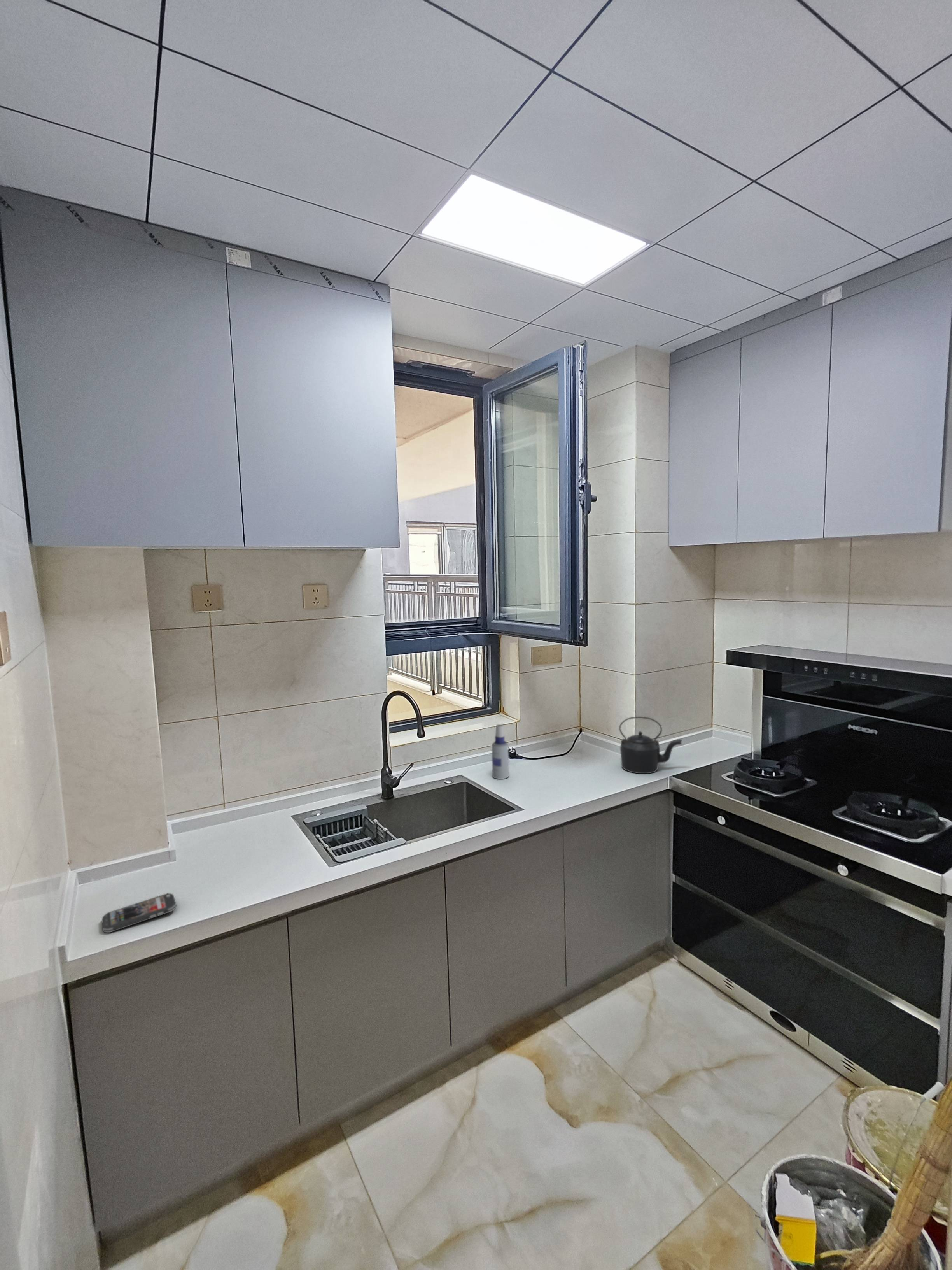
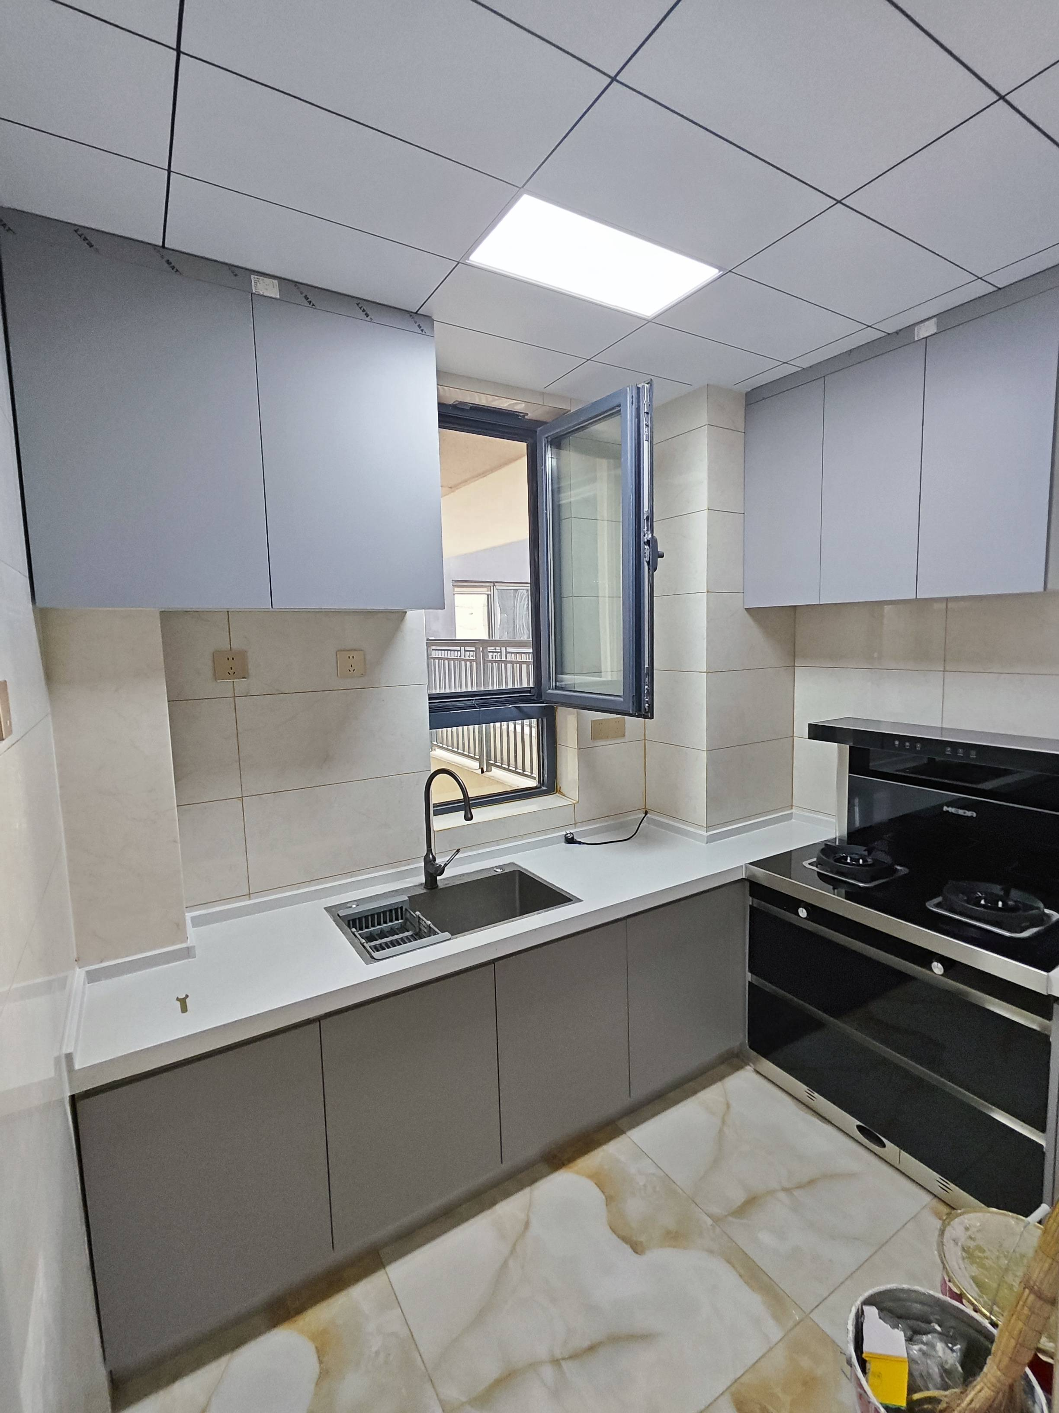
- kettle [619,716,682,774]
- spray bottle [491,724,509,779]
- smartphone [101,893,177,933]
